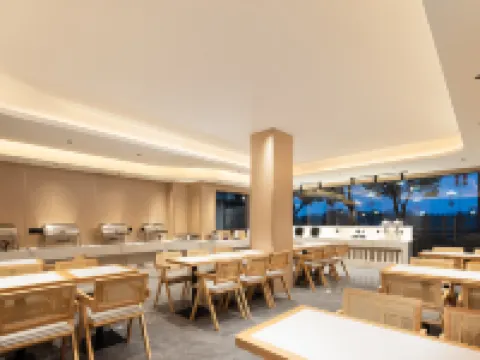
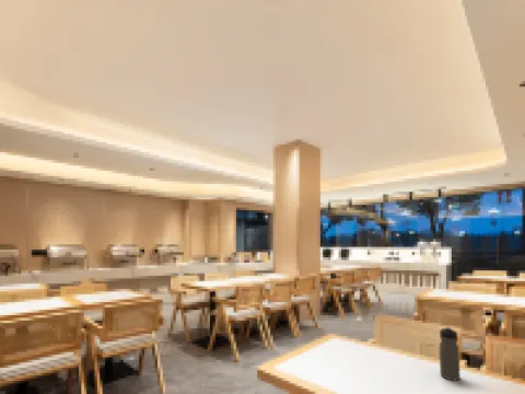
+ water bottle [439,325,462,382]
